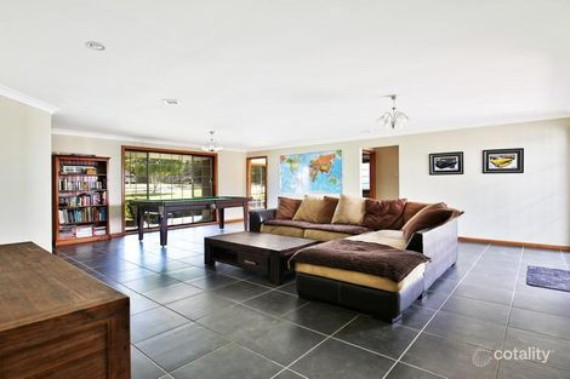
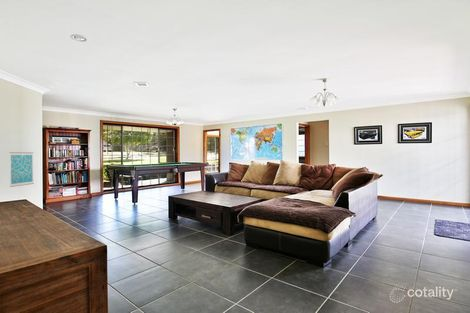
+ wall art [8,151,35,188]
